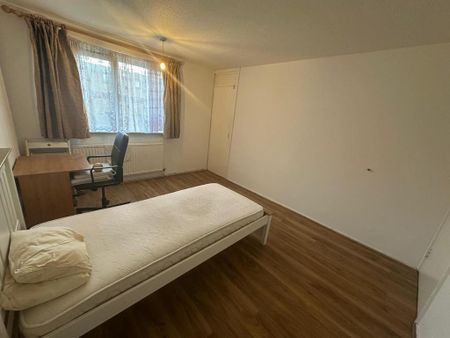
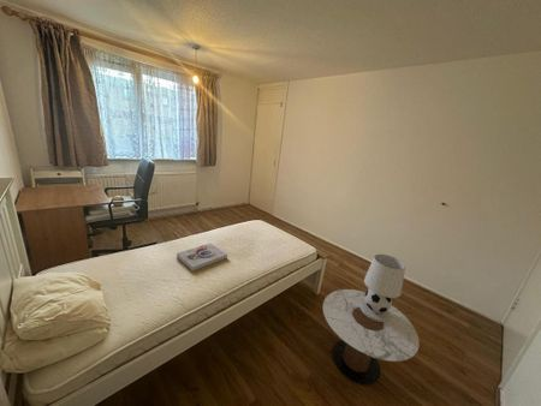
+ side table [322,288,421,386]
+ table lamp [361,253,406,322]
+ book [176,243,228,273]
